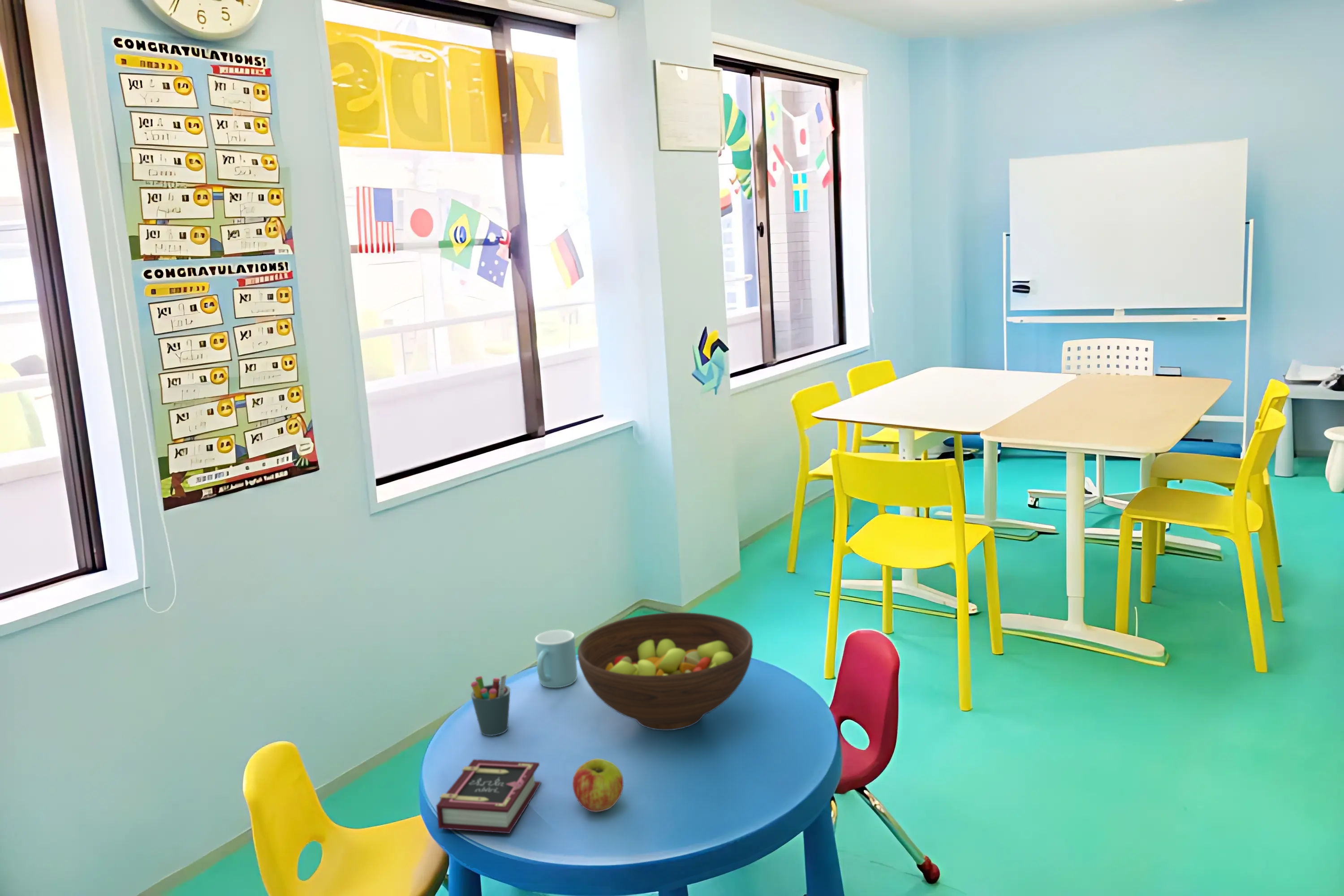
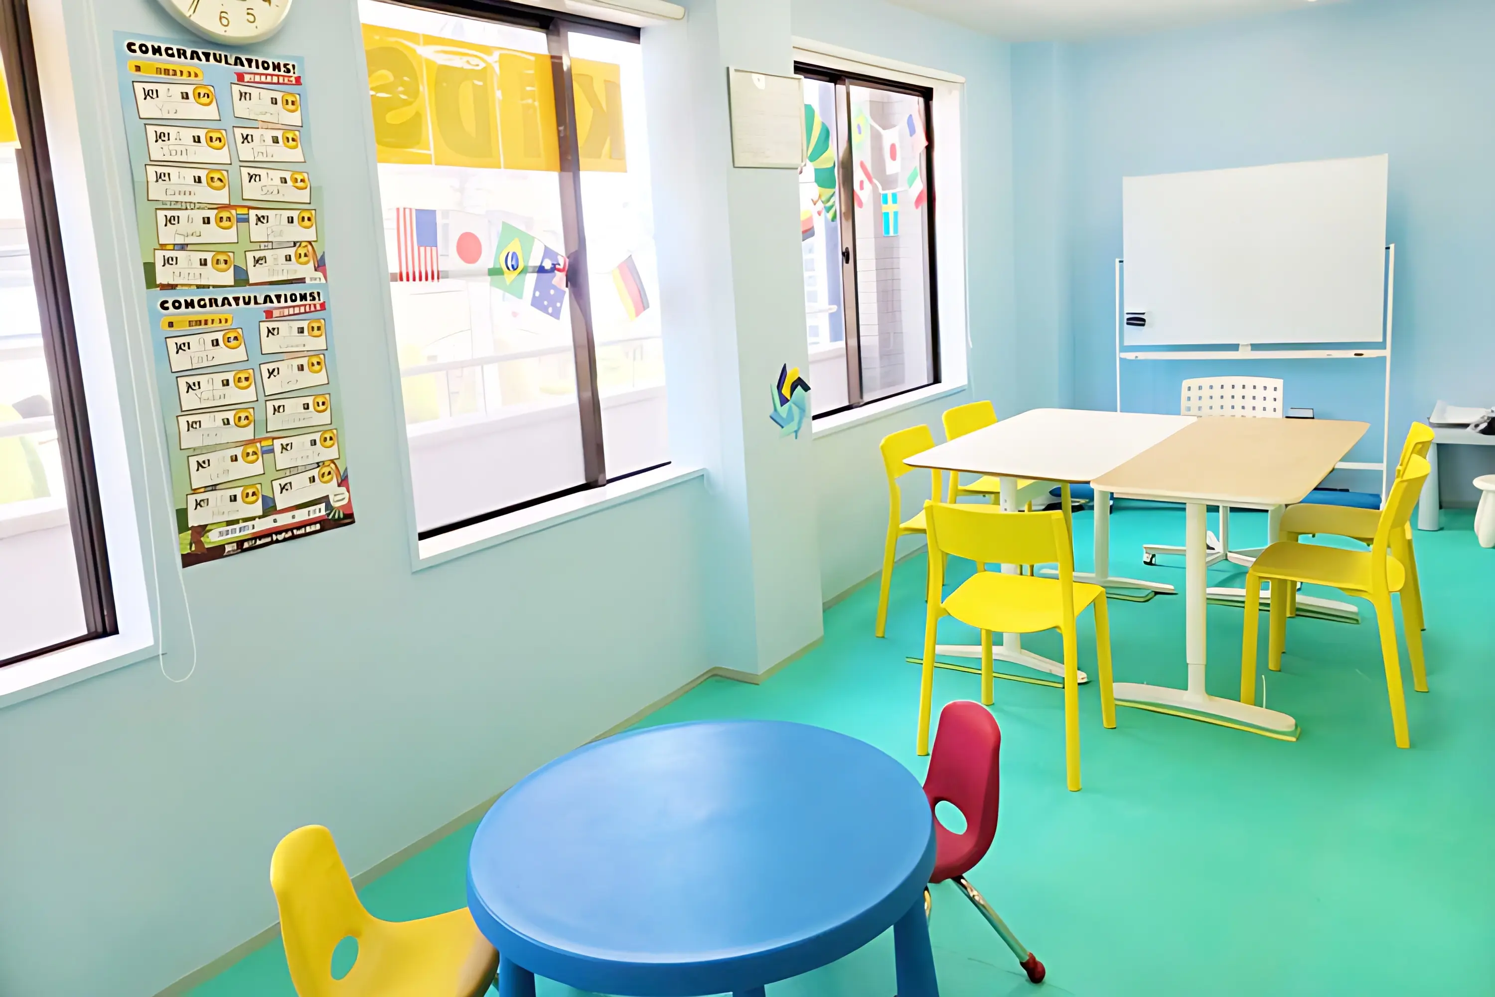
- book [435,759,542,834]
- pen holder [470,673,511,737]
- fruit bowl [577,612,754,731]
- mug [534,629,578,688]
- apple [572,758,624,812]
